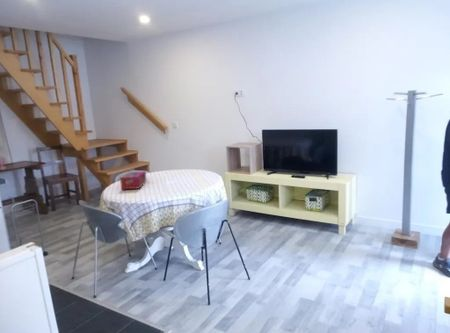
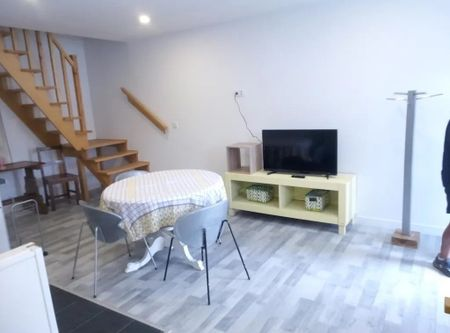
- tissue box [119,170,147,190]
